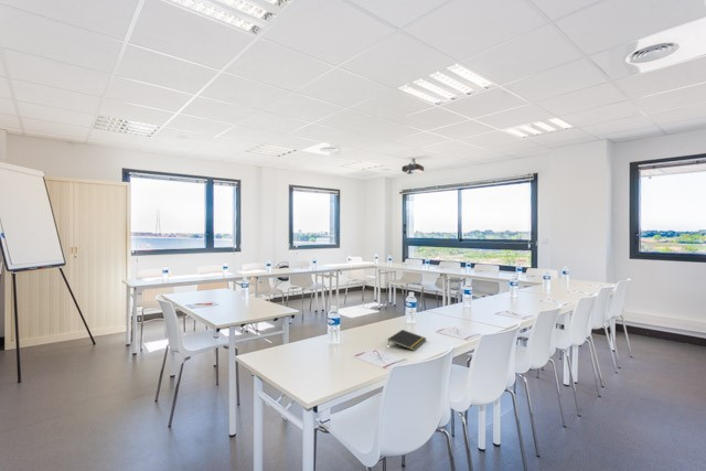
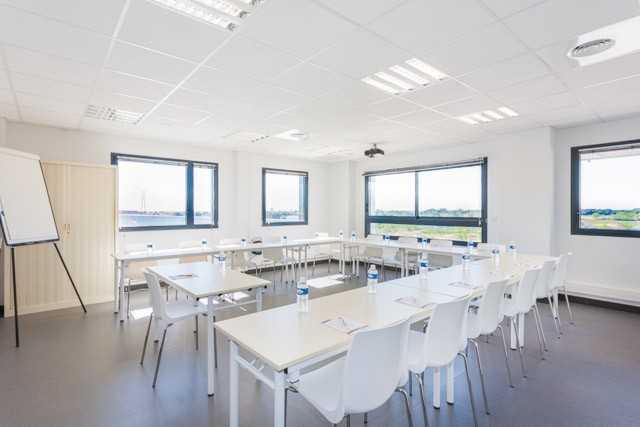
- notepad [386,329,427,352]
